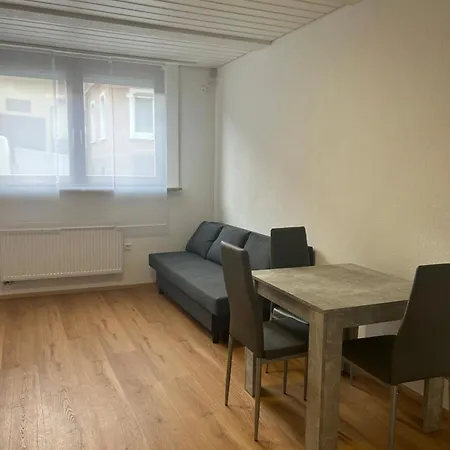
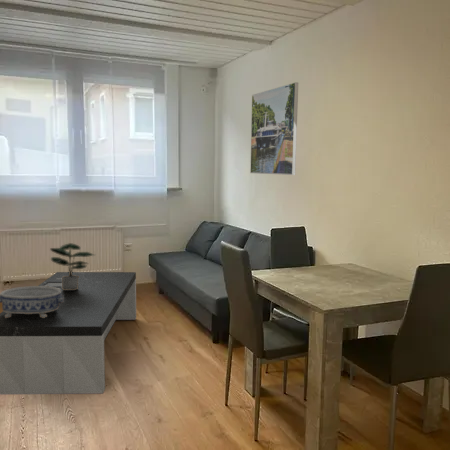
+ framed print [249,81,299,176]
+ coffee table [0,271,137,396]
+ potted plant [49,242,96,290]
+ decorative bowl [0,285,64,318]
